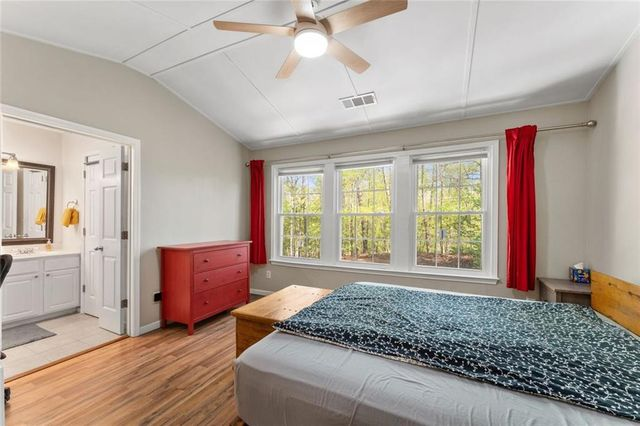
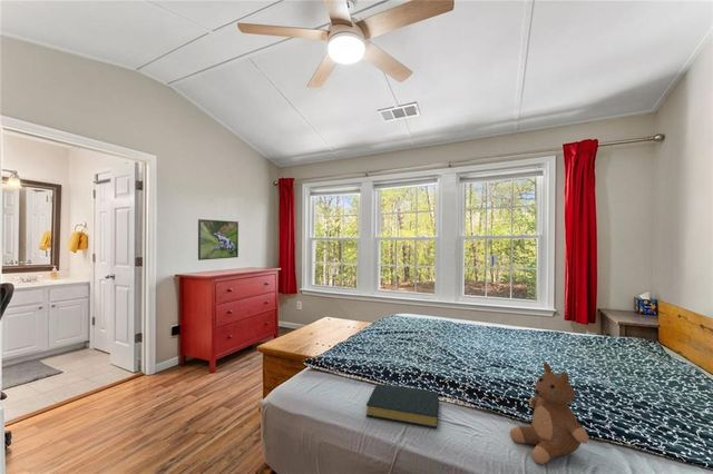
+ hardback book [365,383,440,429]
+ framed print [197,218,240,261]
+ teddy bear [509,362,589,465]
